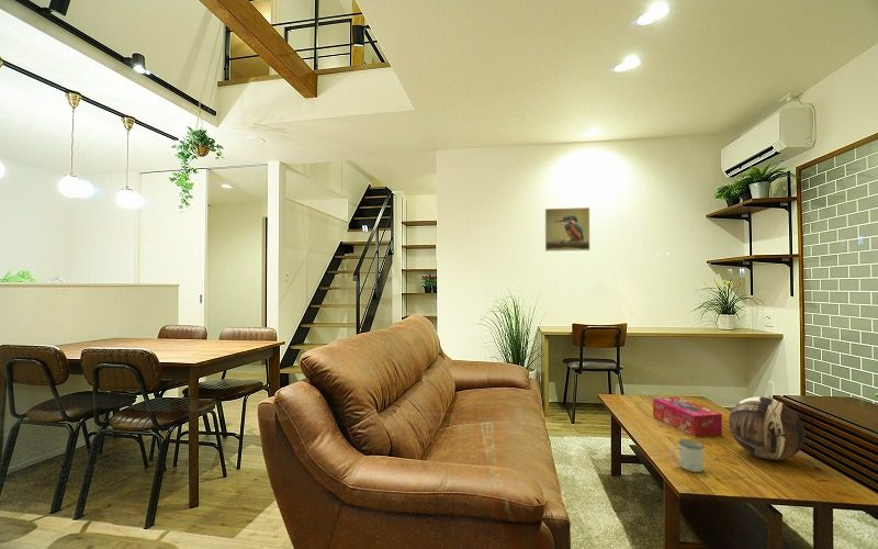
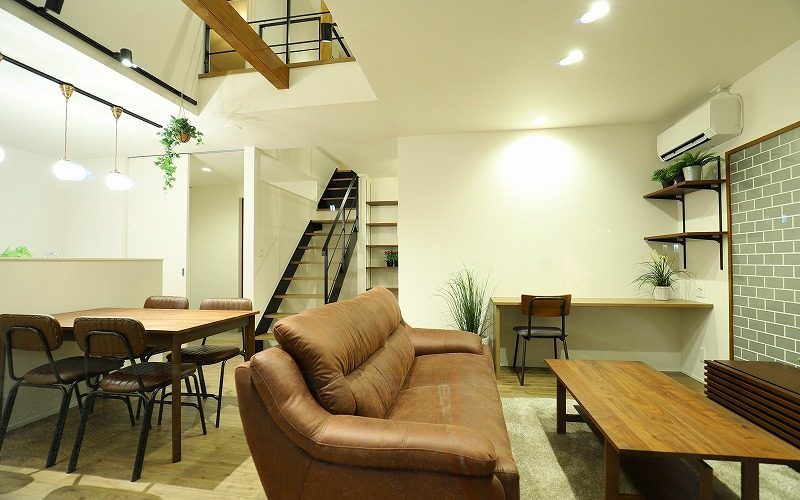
- mug [669,438,705,473]
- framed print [544,206,590,253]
- decorative bowl [728,396,806,461]
- tissue box [652,396,723,437]
